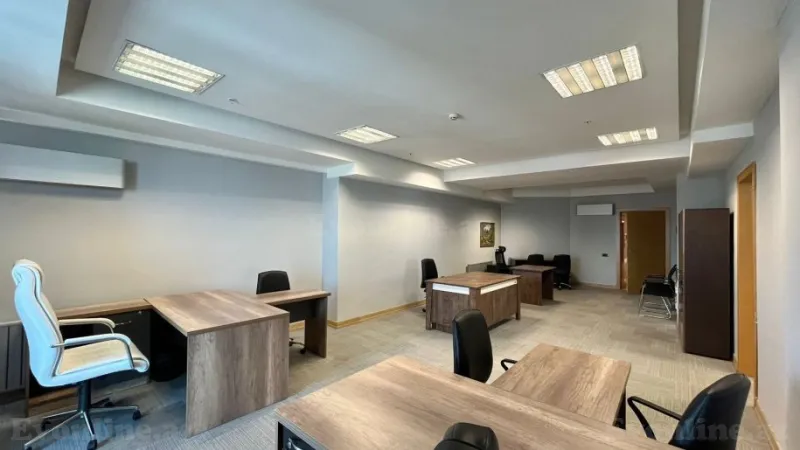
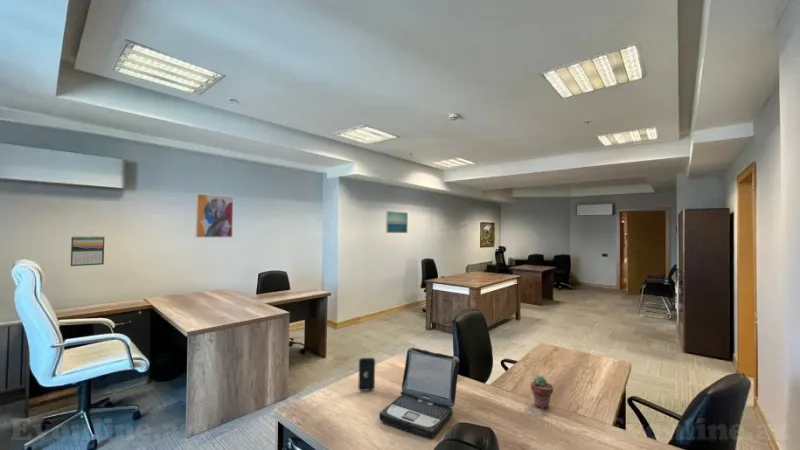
+ calendar [70,235,105,267]
+ wall art [194,192,235,239]
+ potted succulent [529,375,554,409]
+ laptop [379,346,460,440]
+ smartphone [357,357,376,392]
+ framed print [385,210,409,234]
